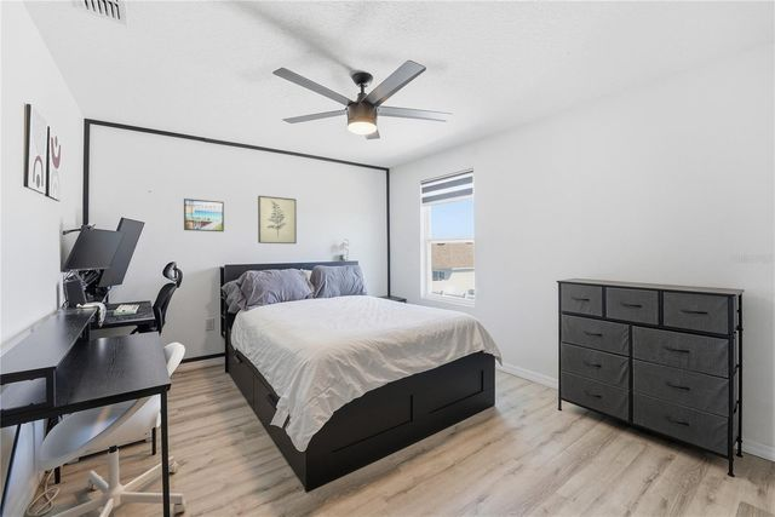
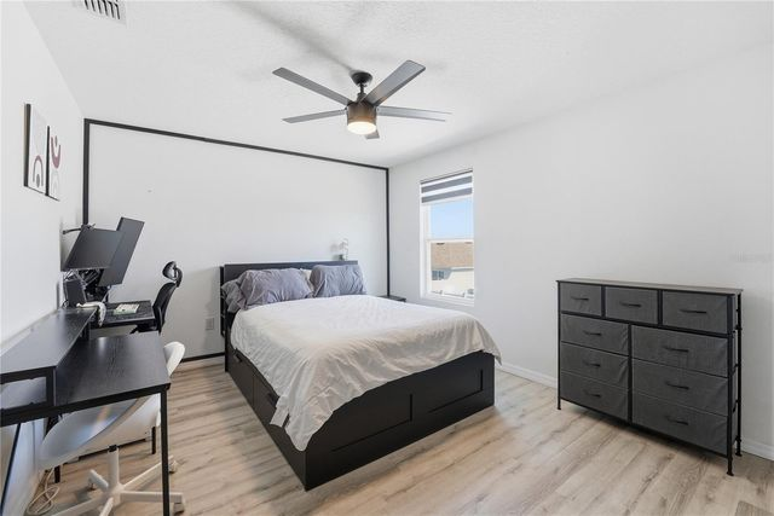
- wall art [257,195,298,245]
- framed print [183,197,225,232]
